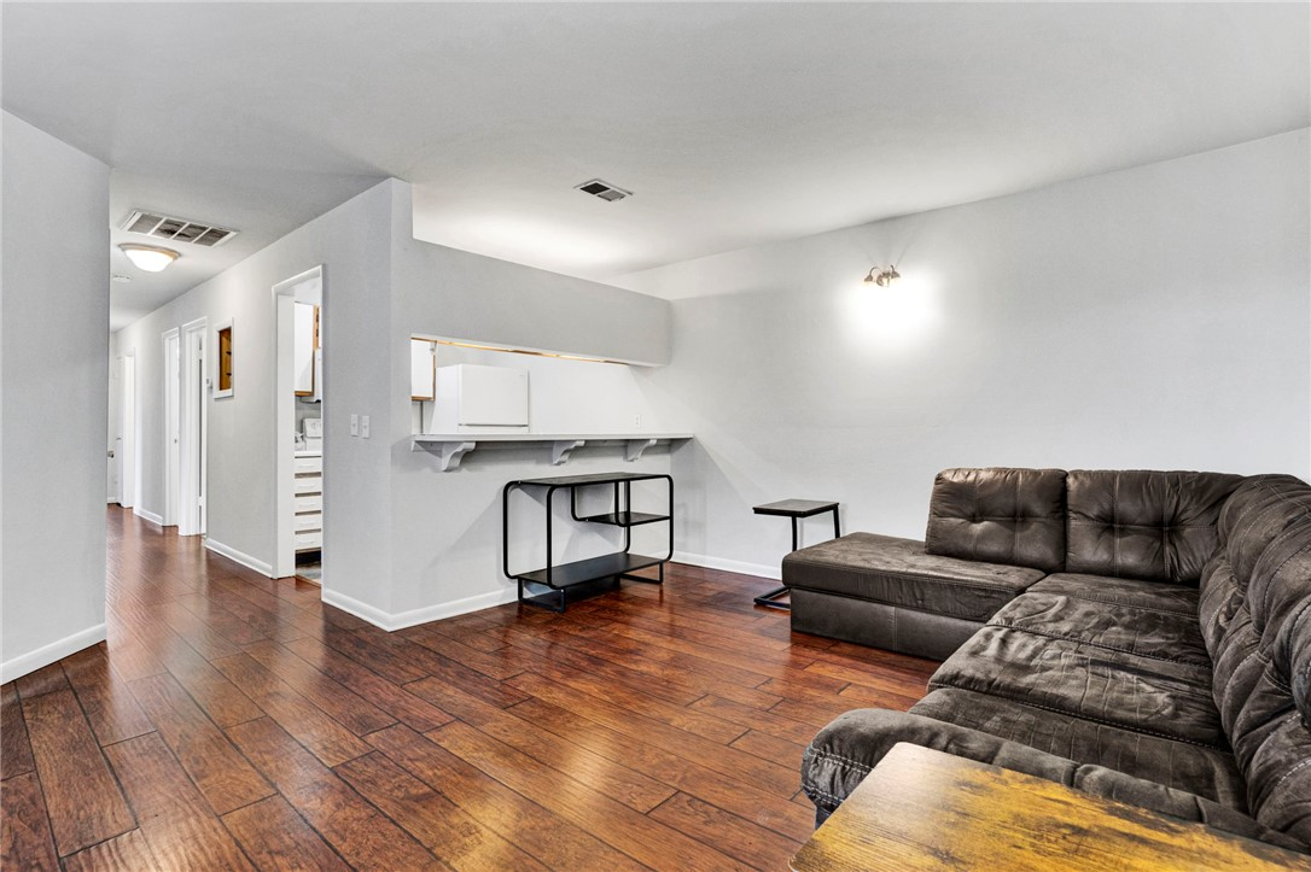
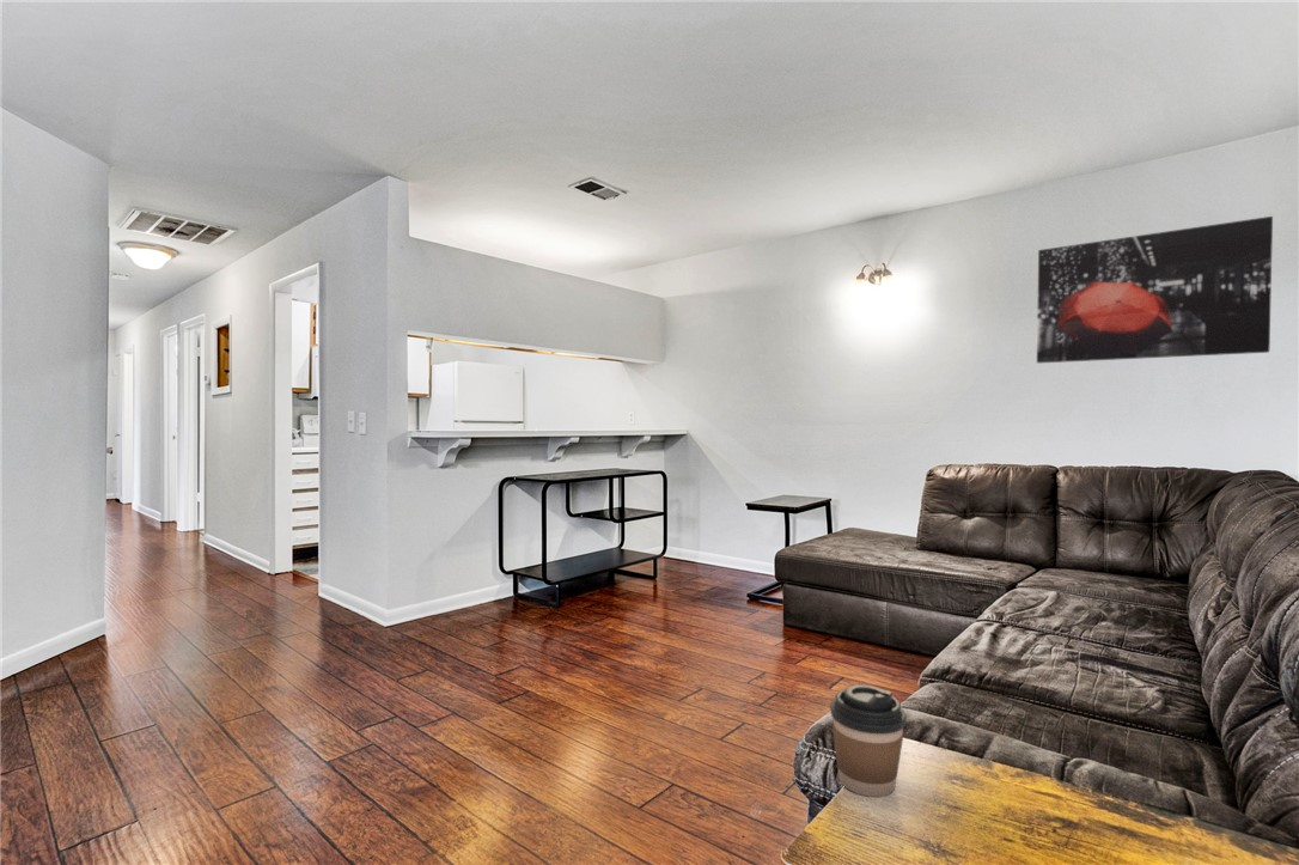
+ wall art [1036,215,1274,364]
+ coffee cup [829,684,908,798]
